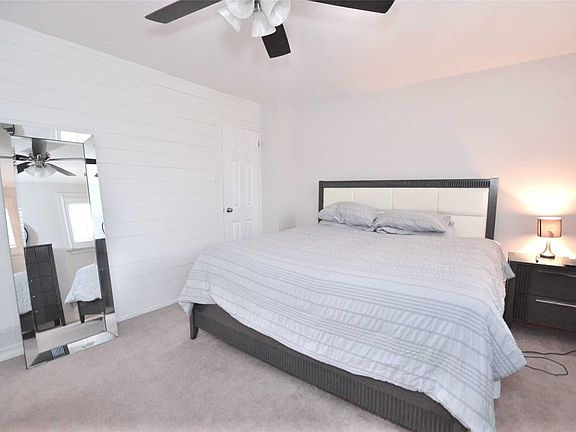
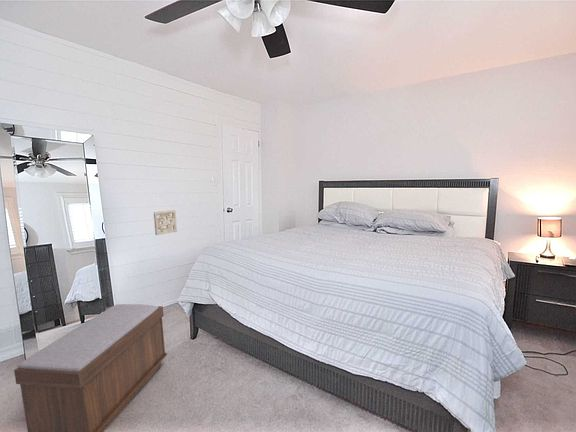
+ wall ornament [153,209,178,236]
+ bench [13,303,168,432]
